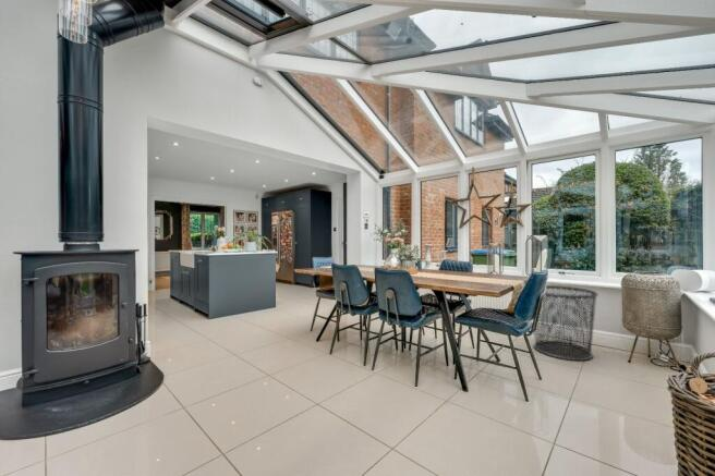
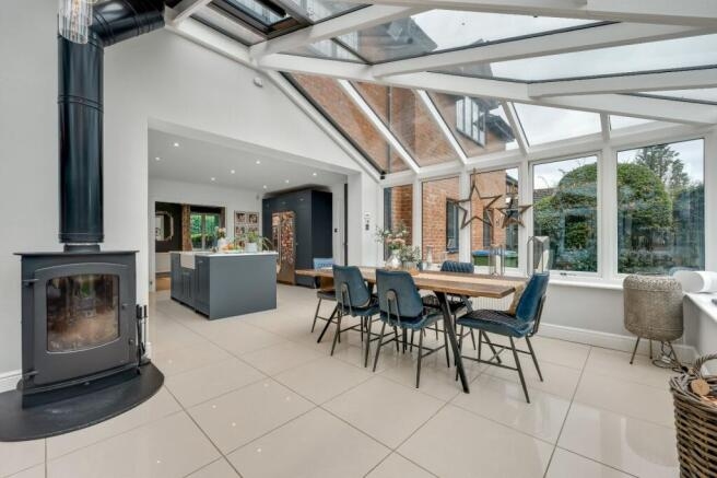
- waste bin [533,284,599,362]
